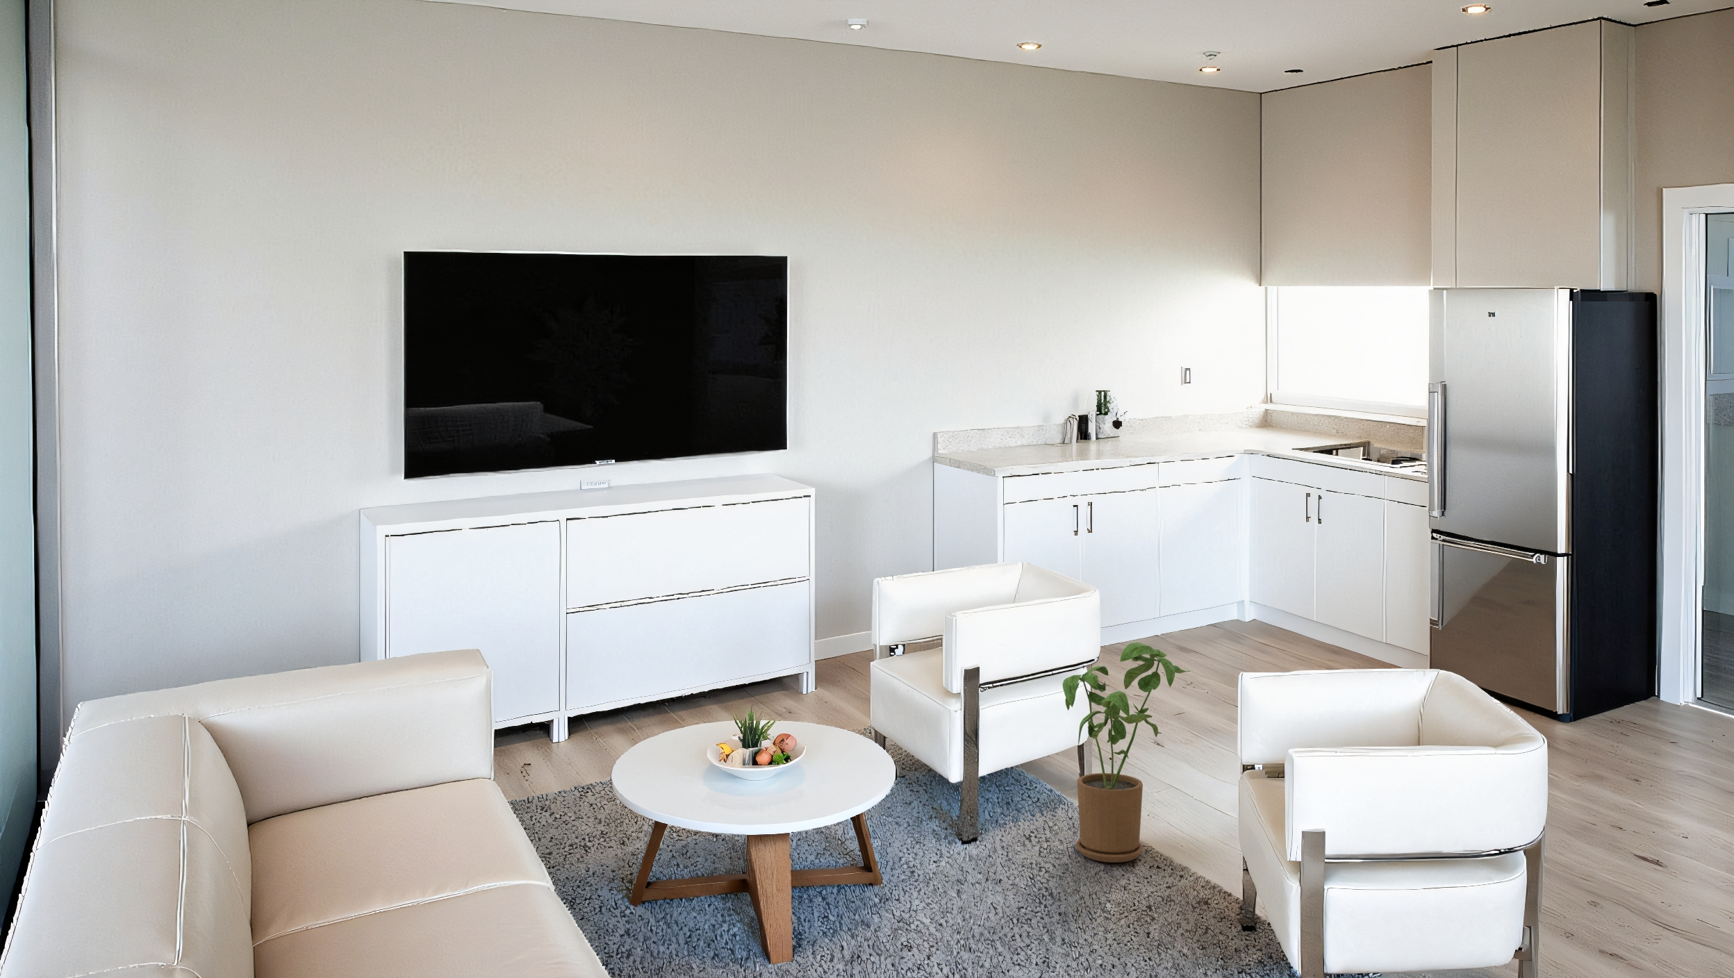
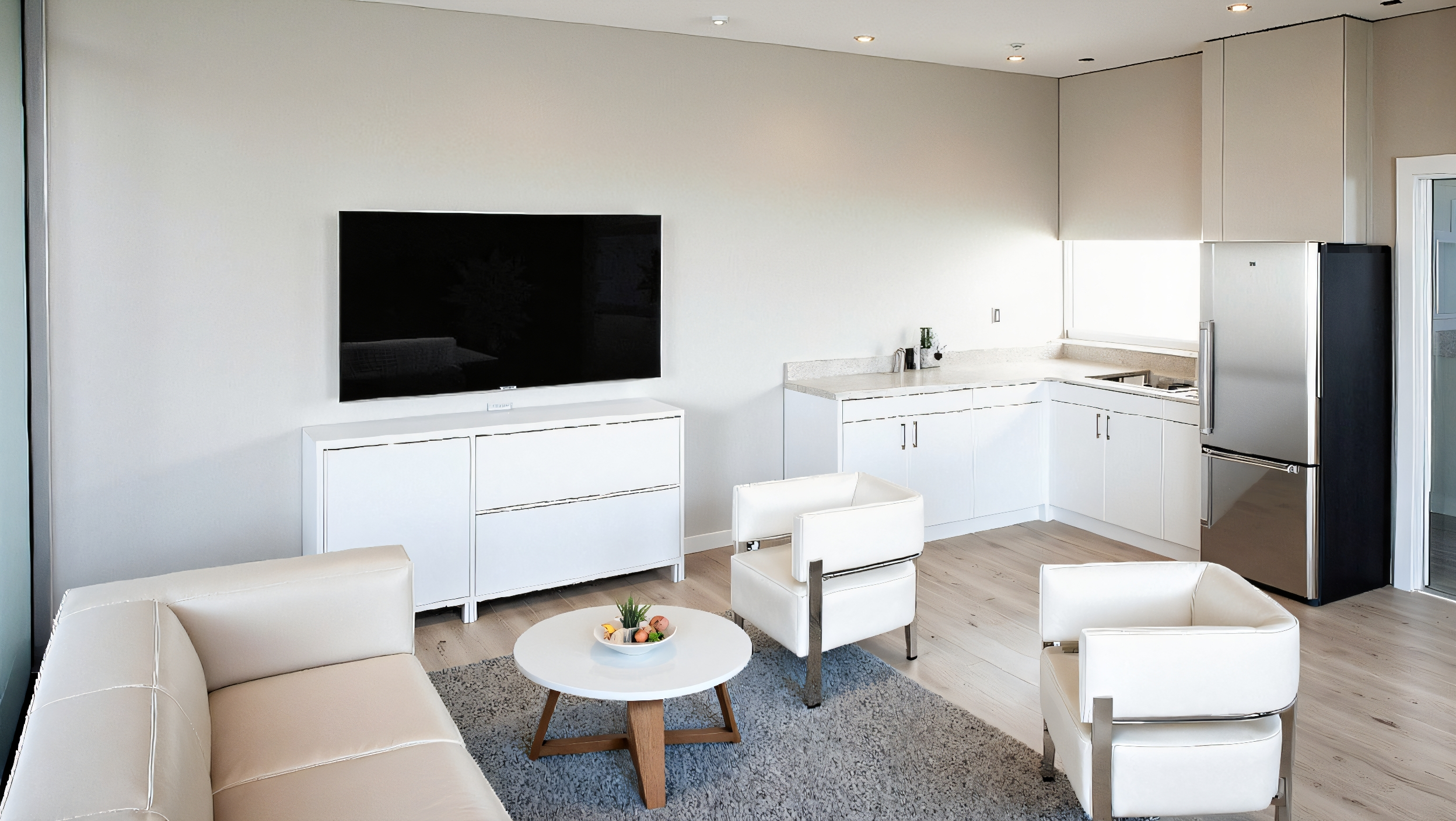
- house plant [1061,642,1191,864]
